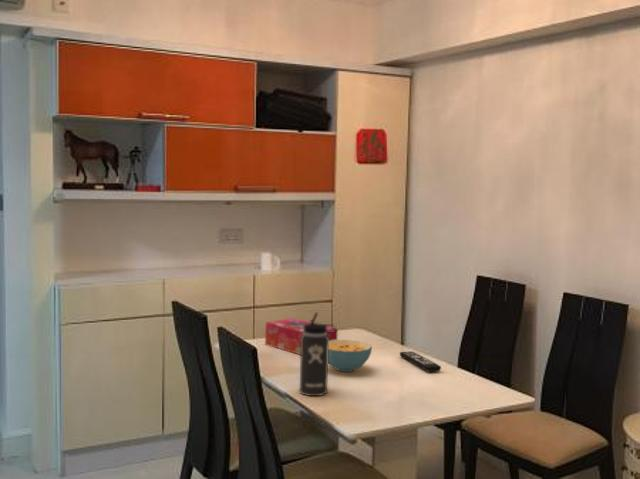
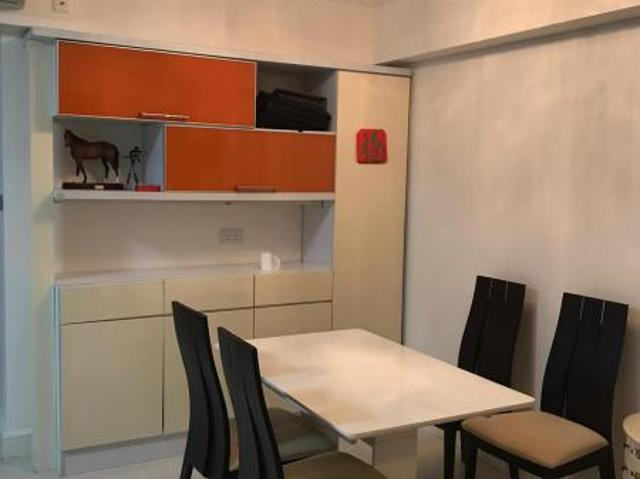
- thermos bottle [299,311,336,397]
- cereal bowl [328,339,373,373]
- remote control [399,351,442,373]
- tissue box [264,317,339,356]
